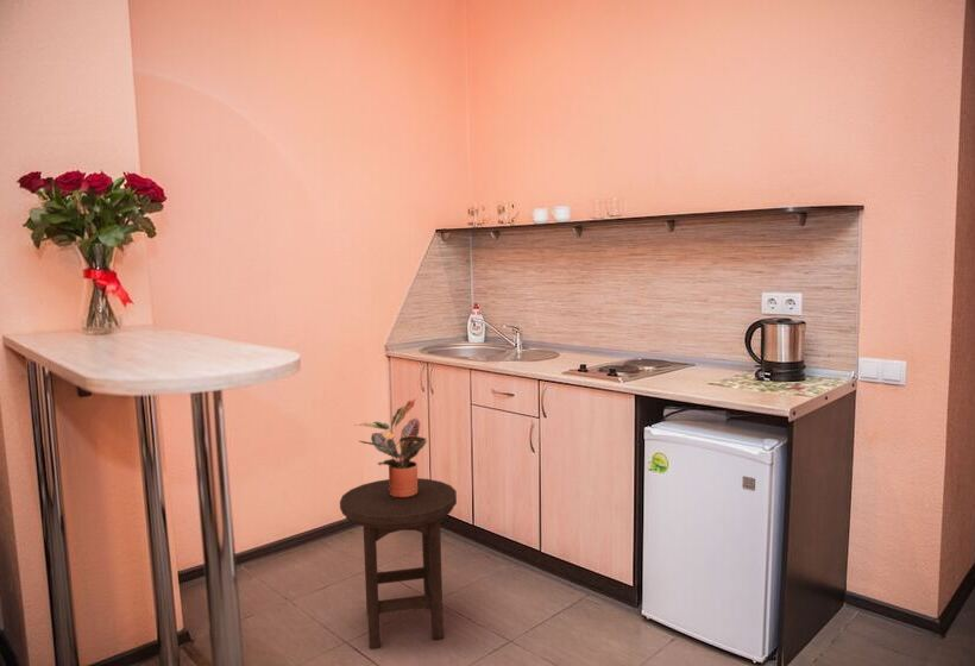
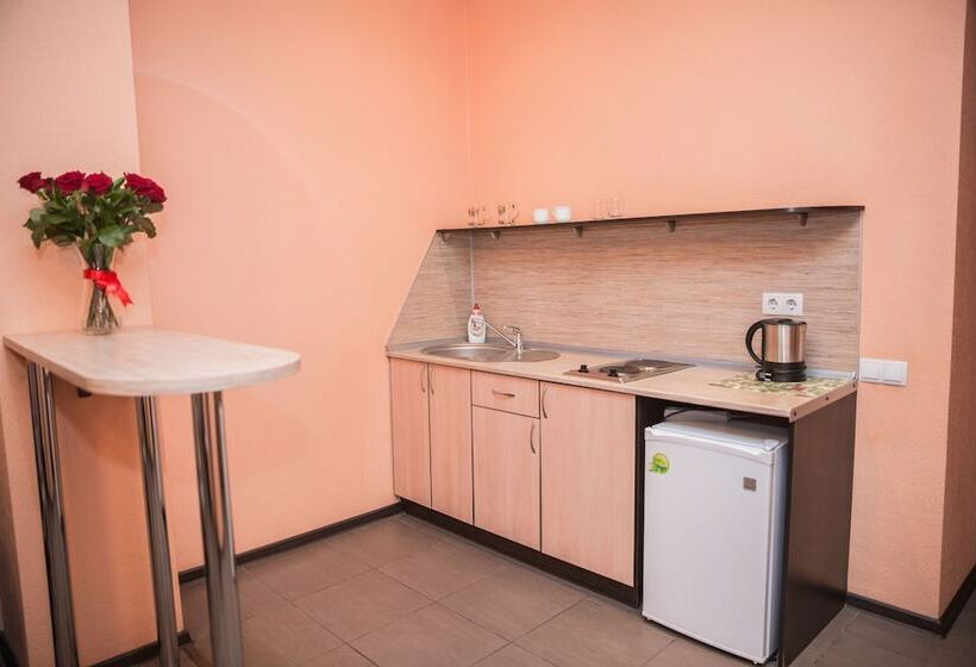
- stool [339,477,458,649]
- potted plant [353,397,428,497]
